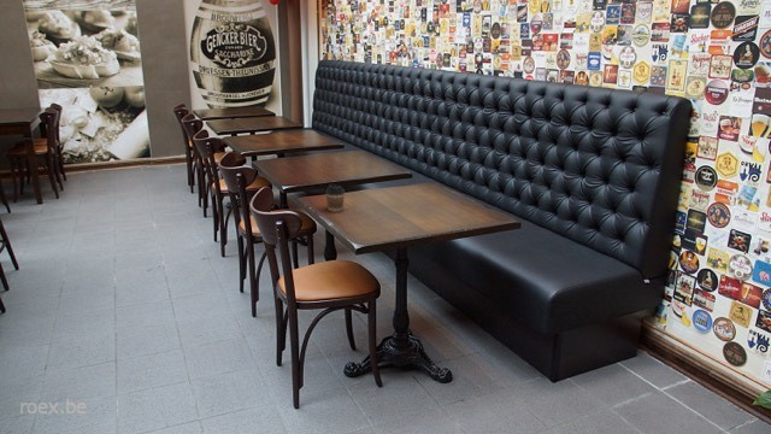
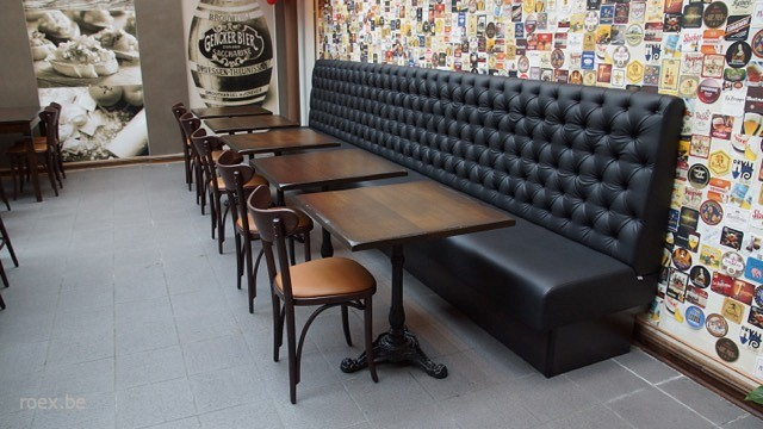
- coffee cup [324,183,346,213]
